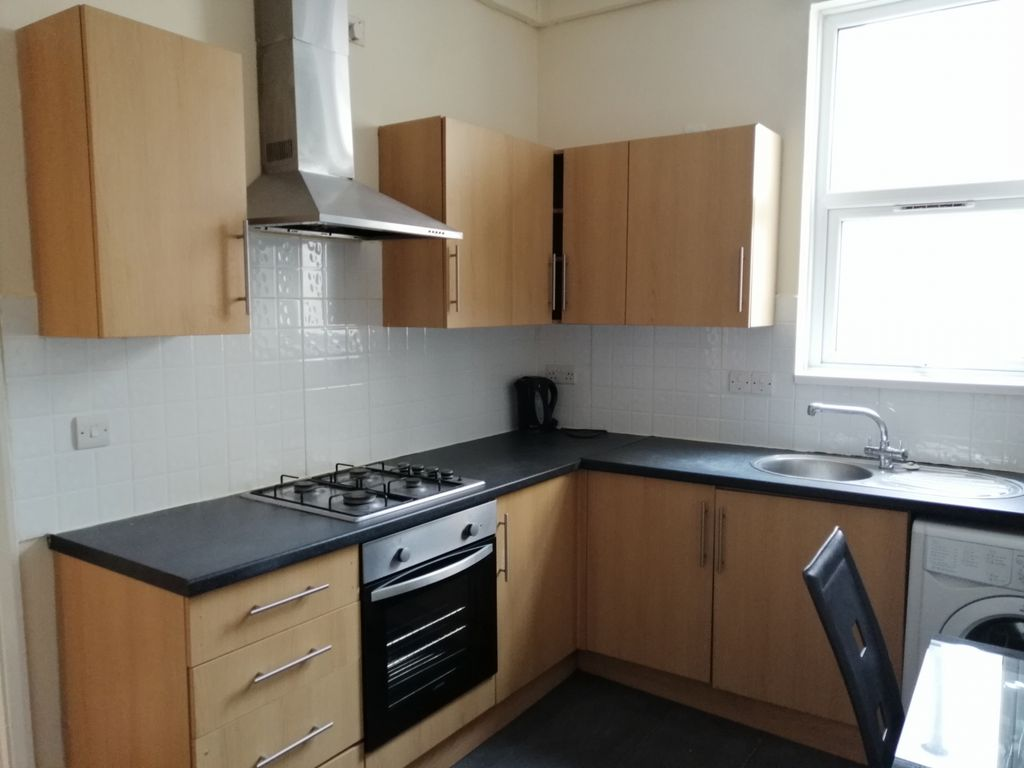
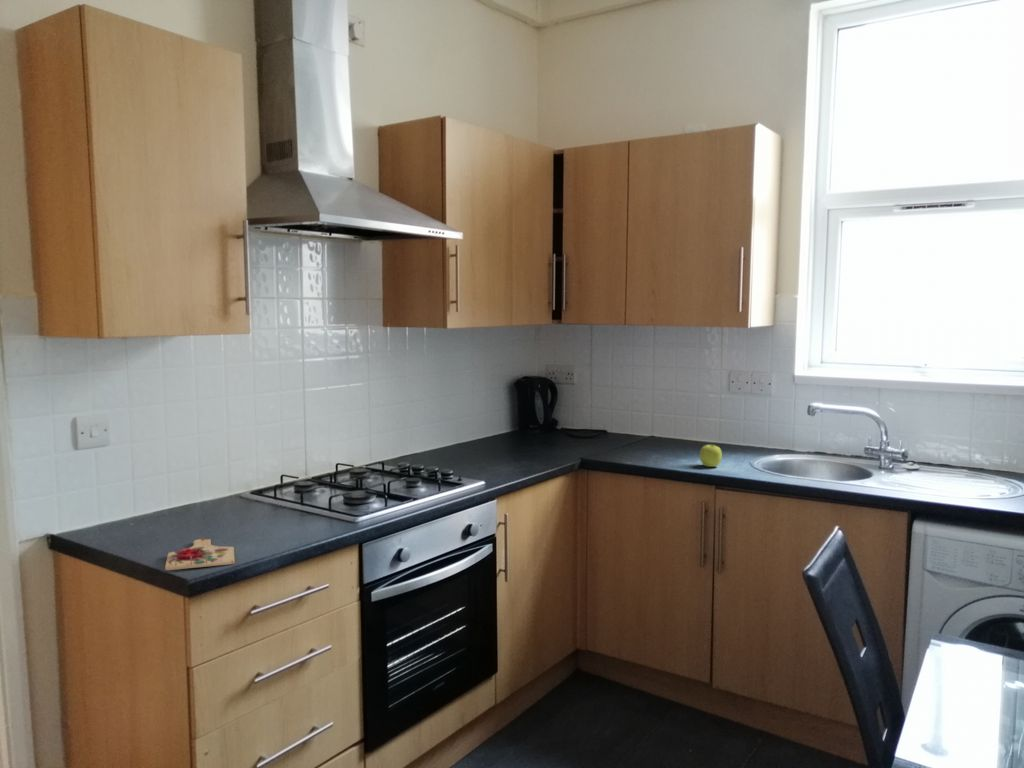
+ fruit [699,443,723,468]
+ cutting board [164,538,236,571]
